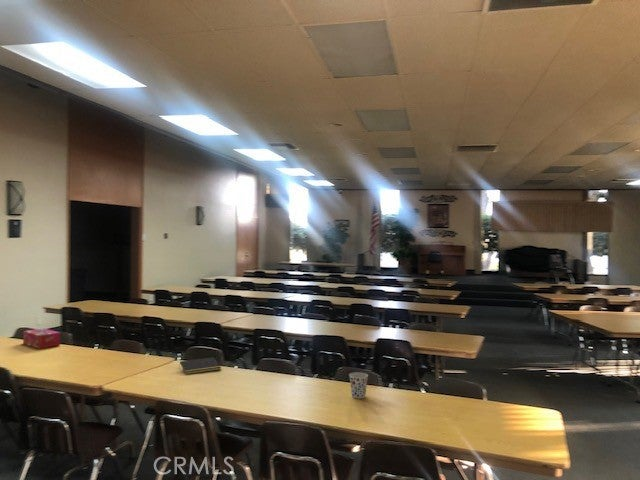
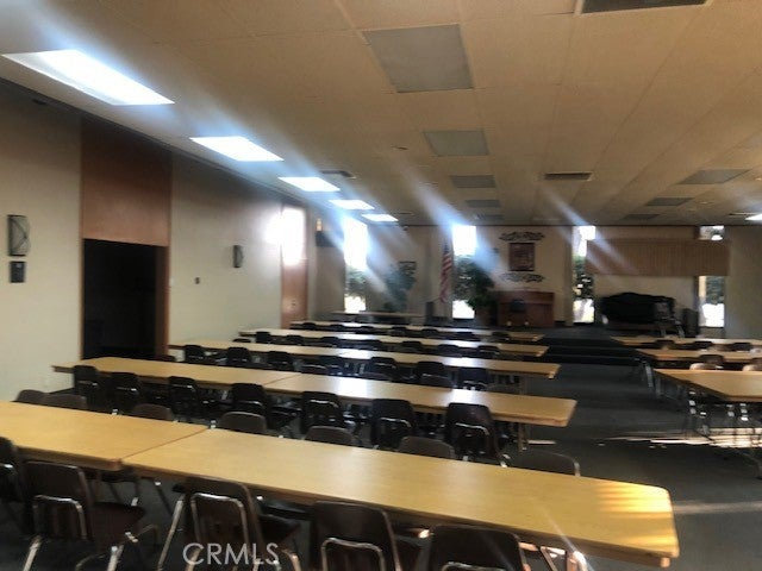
- tissue box [22,327,61,350]
- cup [348,371,369,399]
- notepad [178,357,222,375]
